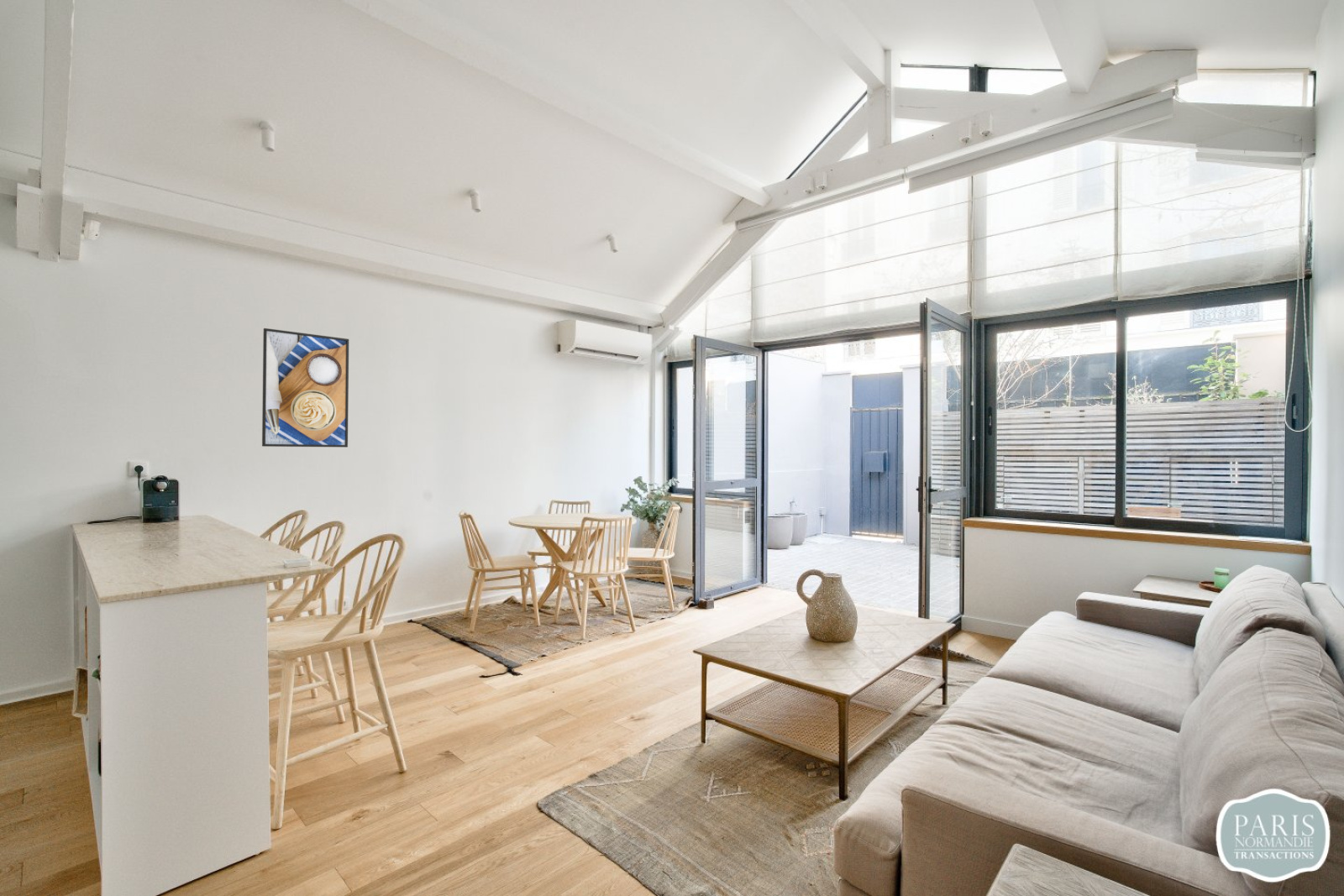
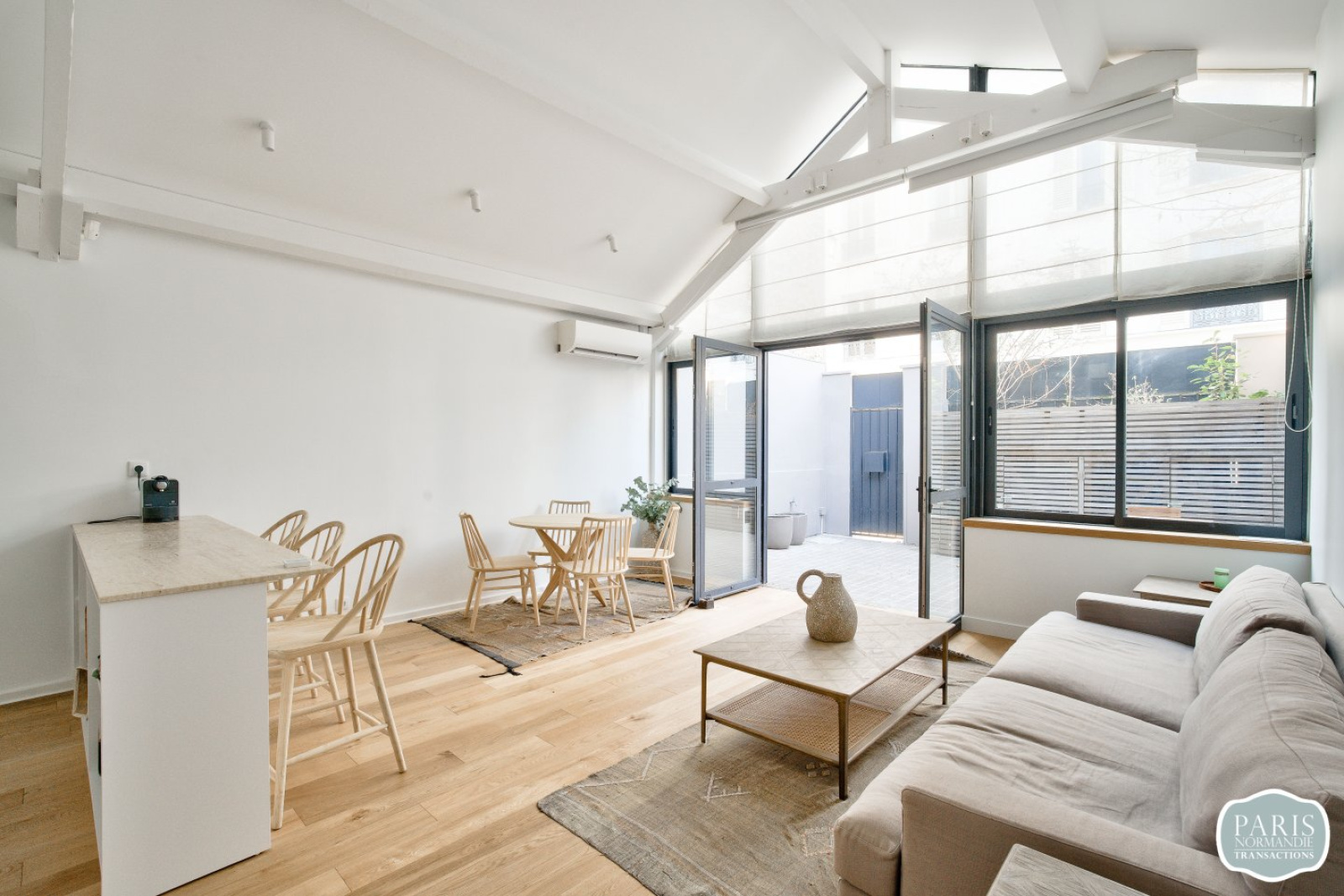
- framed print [261,327,349,448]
